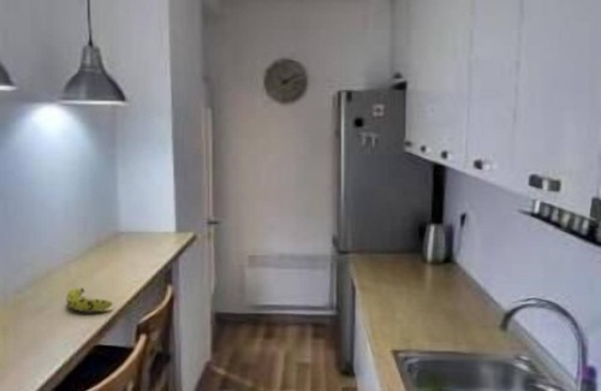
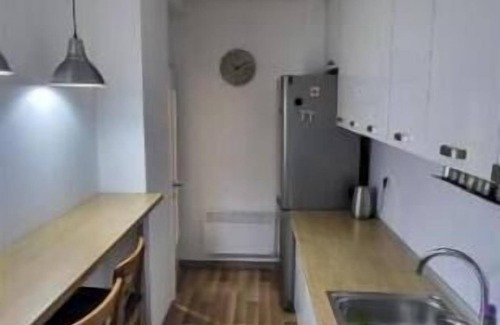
- fruit [65,286,114,313]
